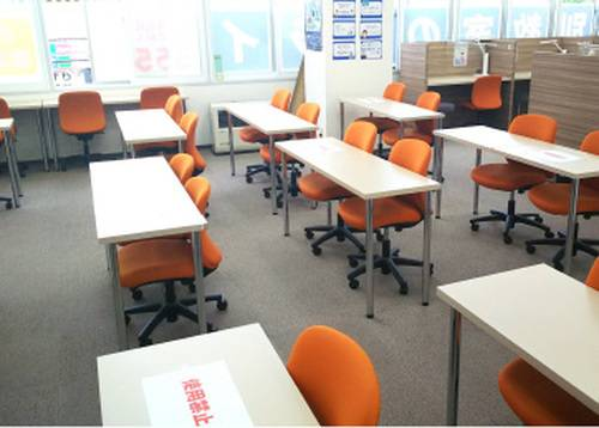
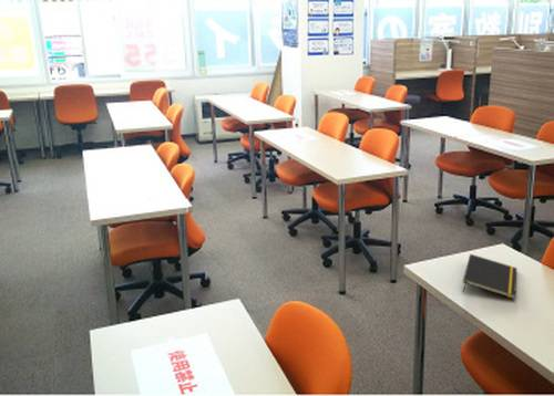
+ notepad [462,253,519,300]
